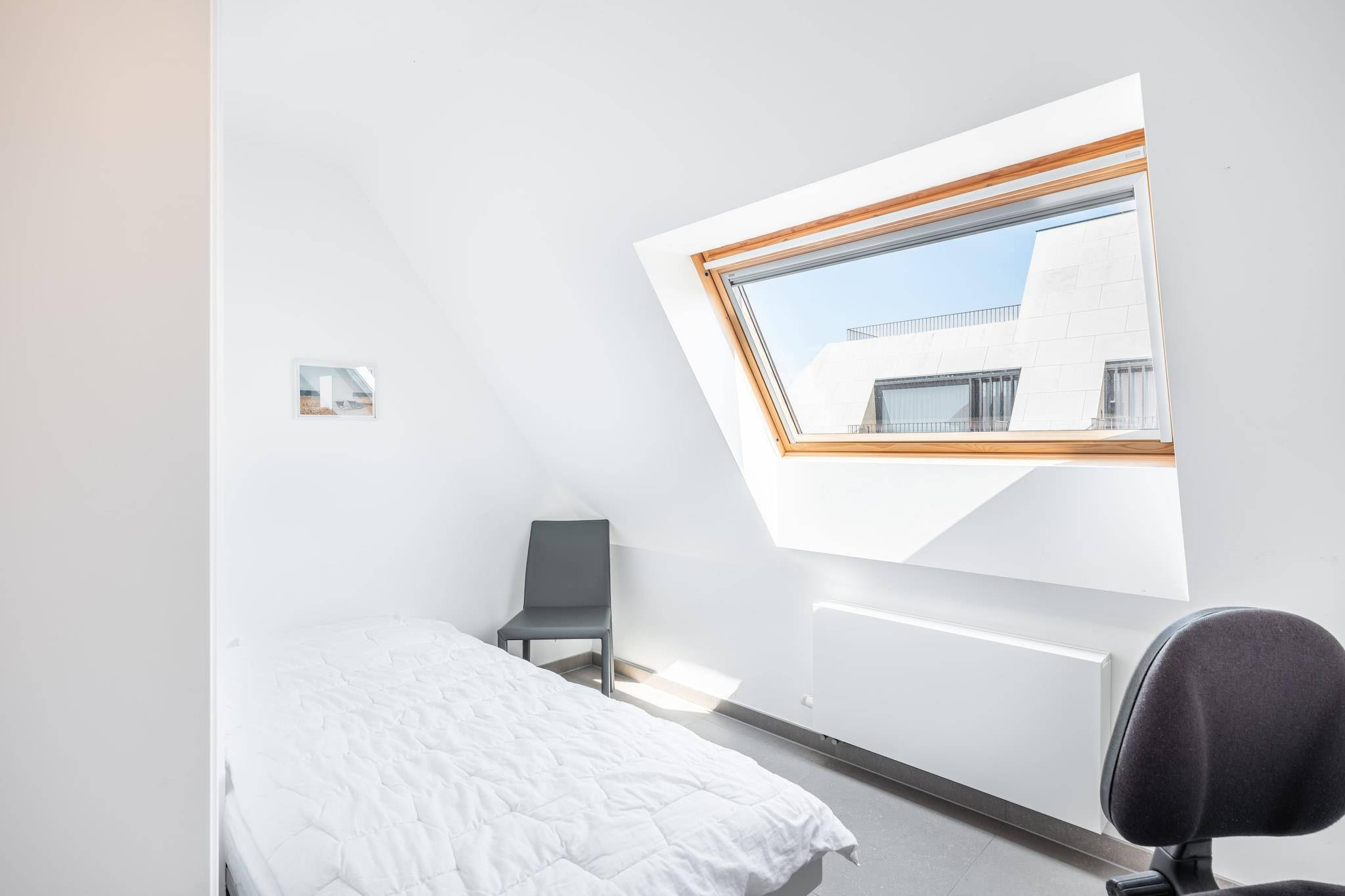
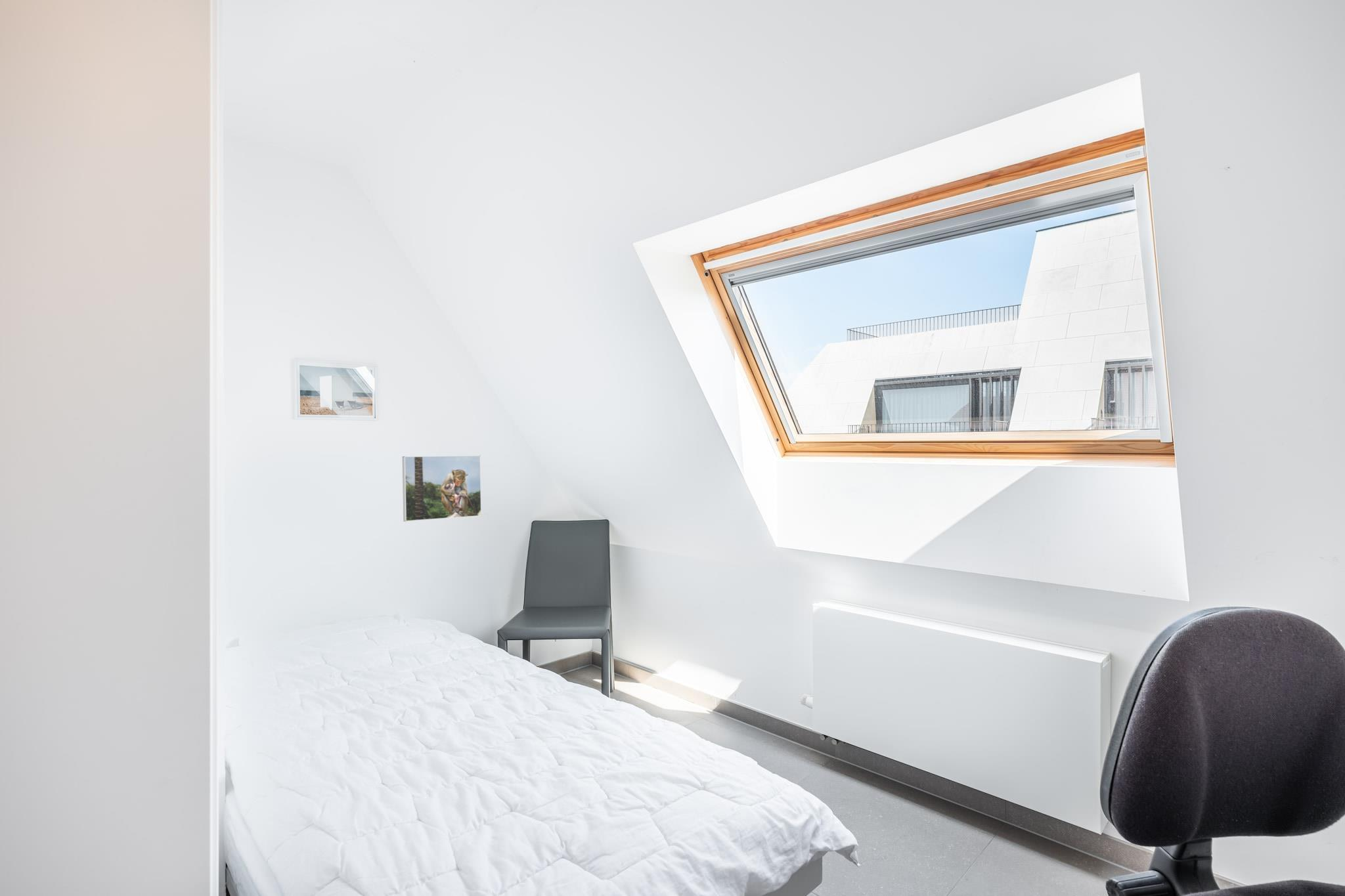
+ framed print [402,455,482,523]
